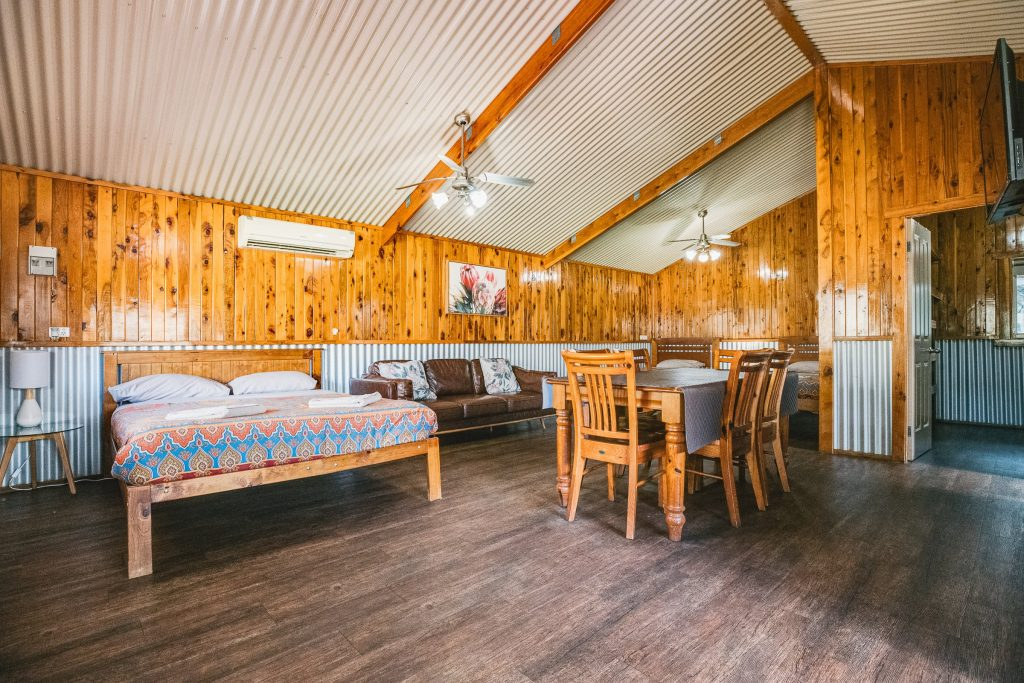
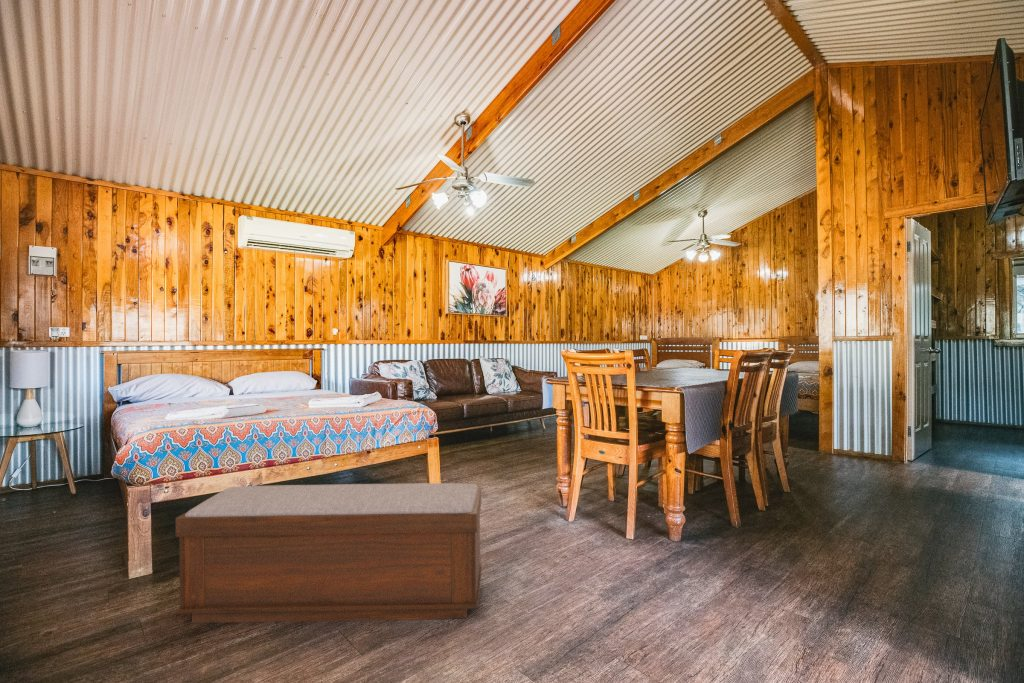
+ bench [175,482,483,624]
